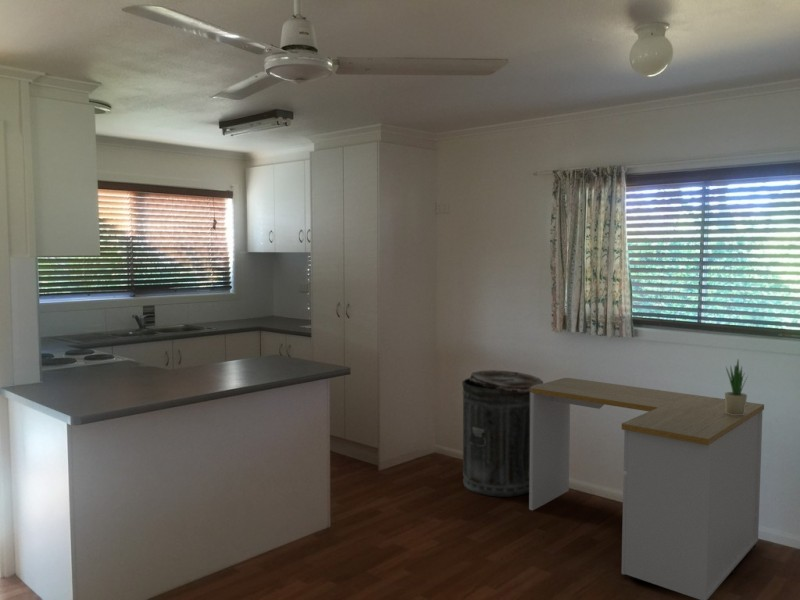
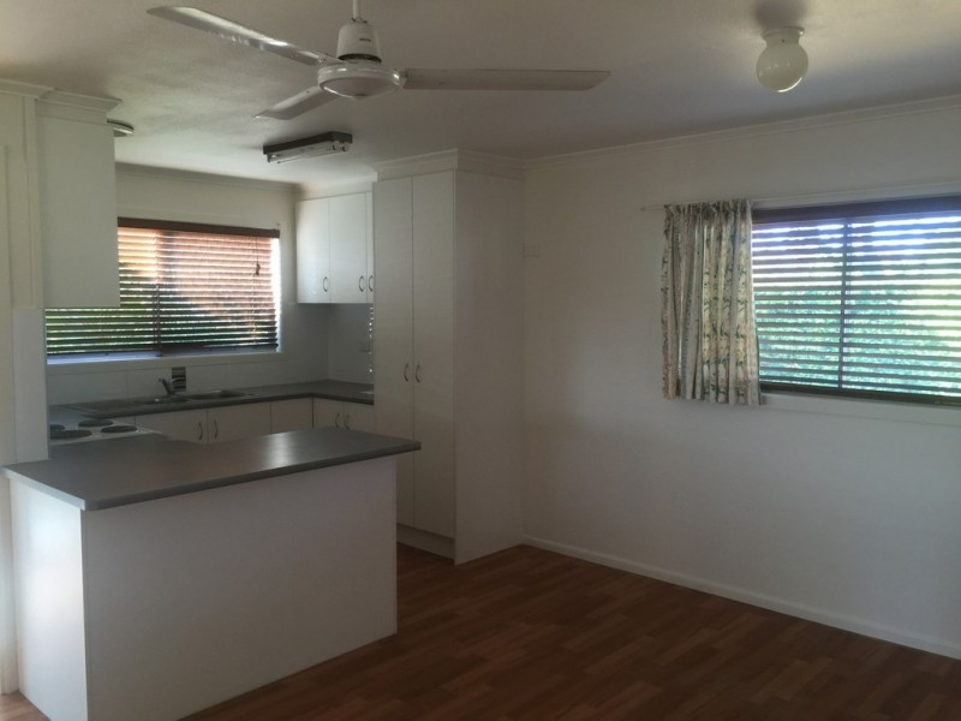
- trash can lid [461,369,544,498]
- potted plant [724,359,749,415]
- desk [528,377,765,600]
